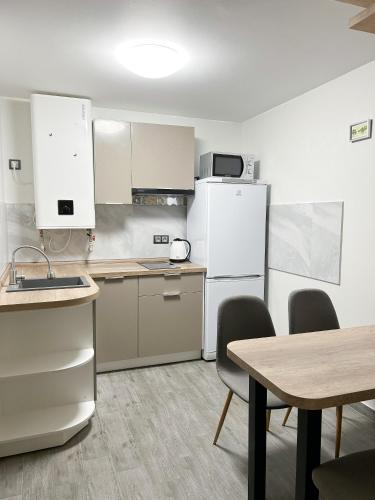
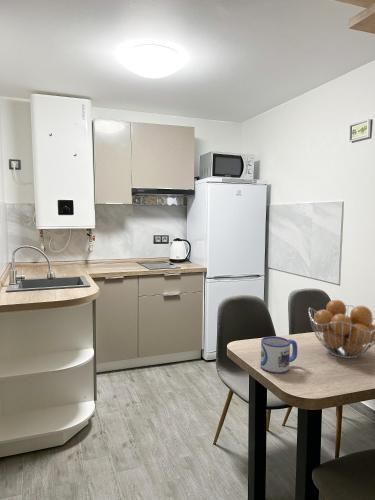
+ mug [260,335,298,375]
+ fruit basket [308,299,375,359]
